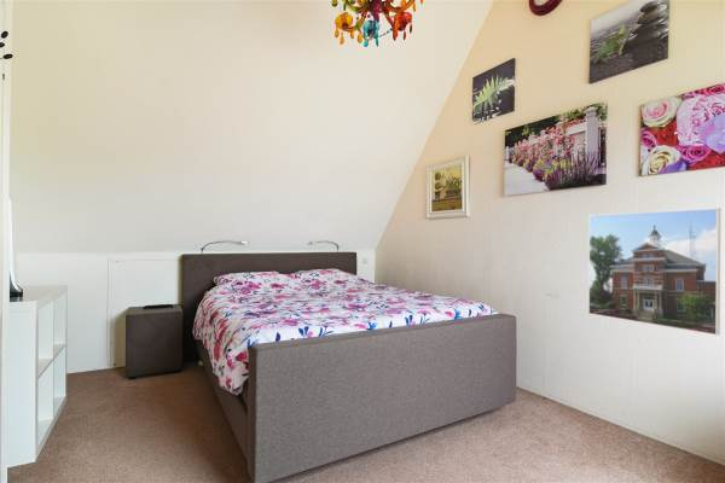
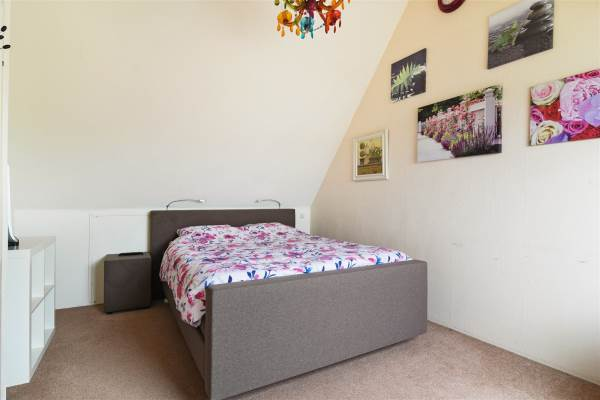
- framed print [587,208,721,337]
